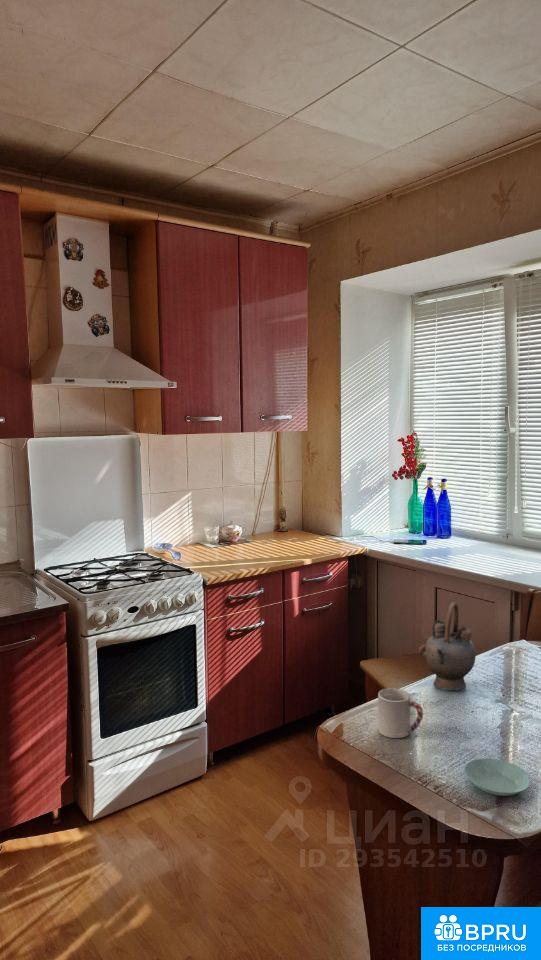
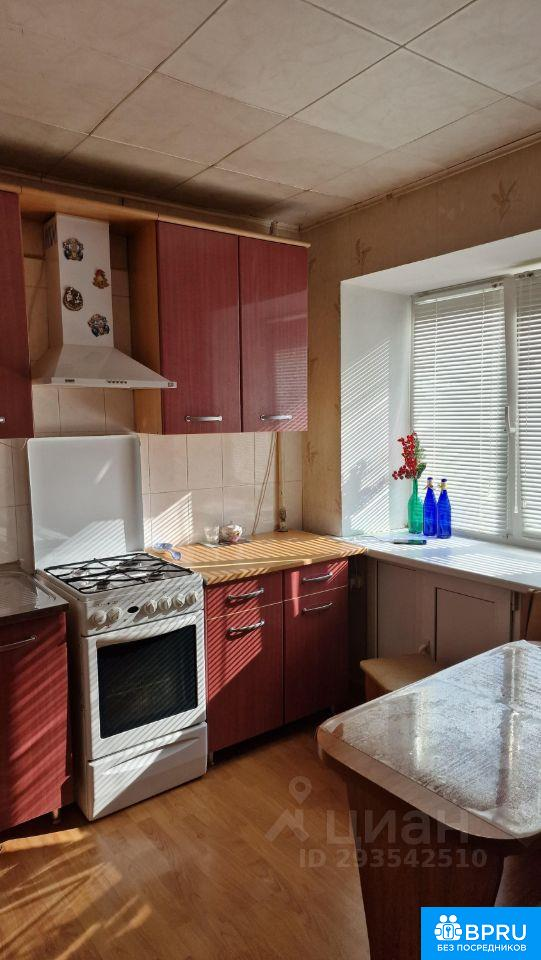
- cup [377,687,424,739]
- saucer [463,757,531,797]
- teapot [422,601,477,691]
